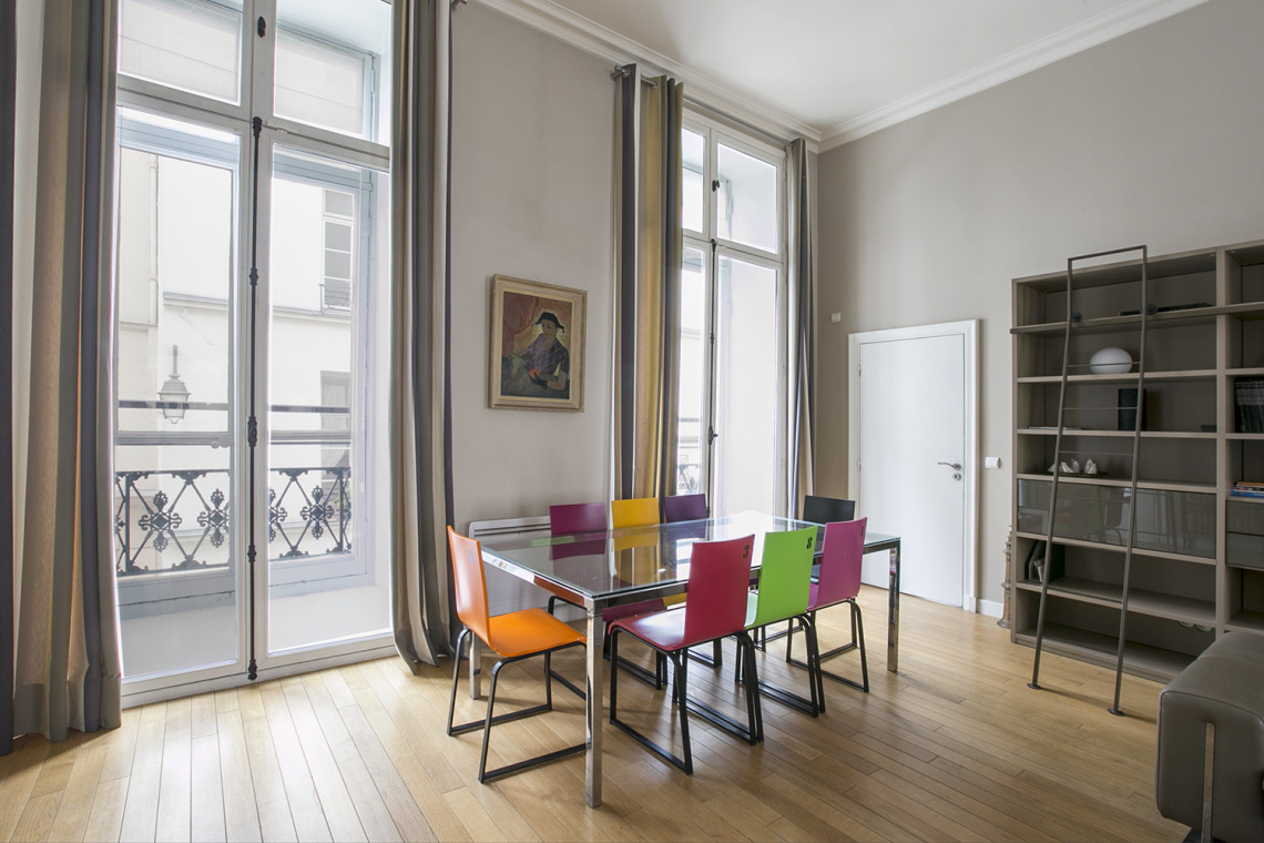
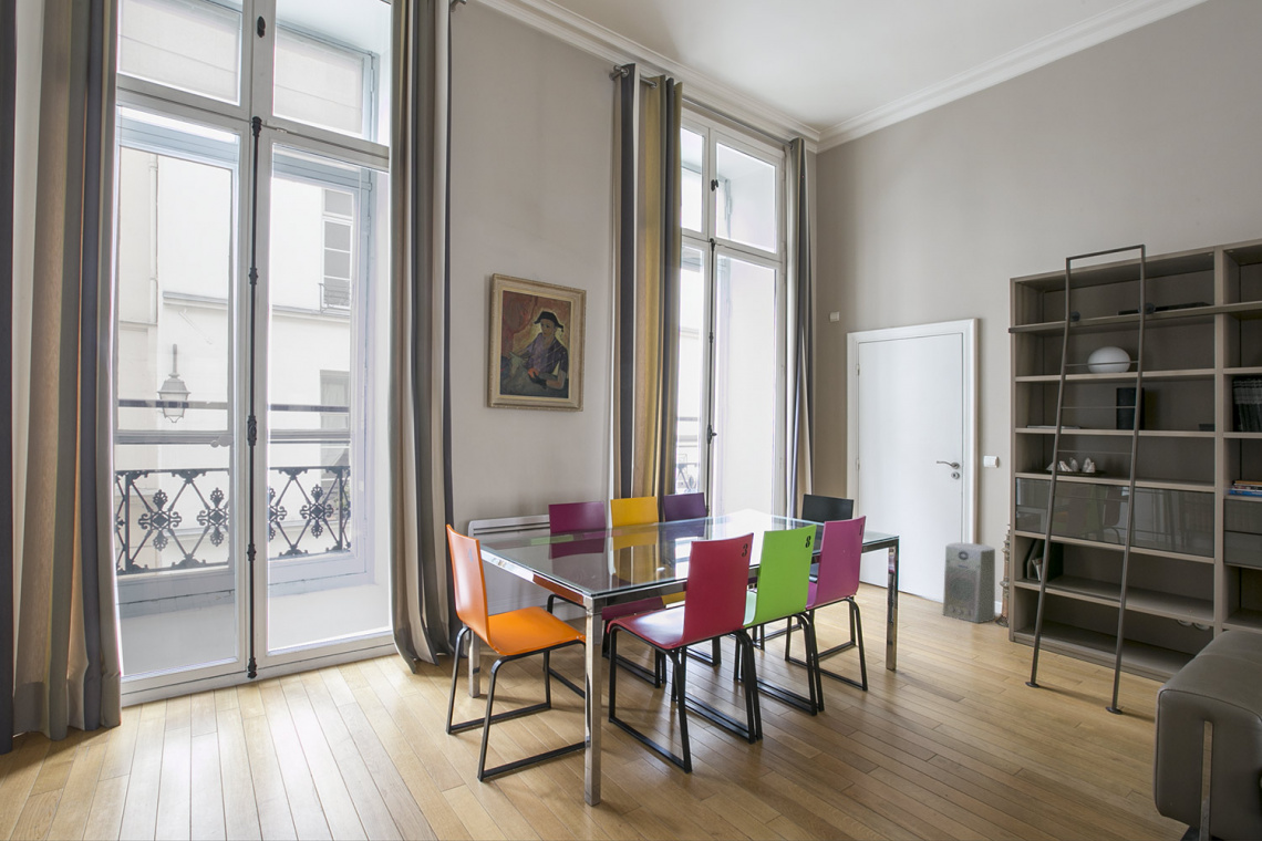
+ fan [942,542,996,624]
